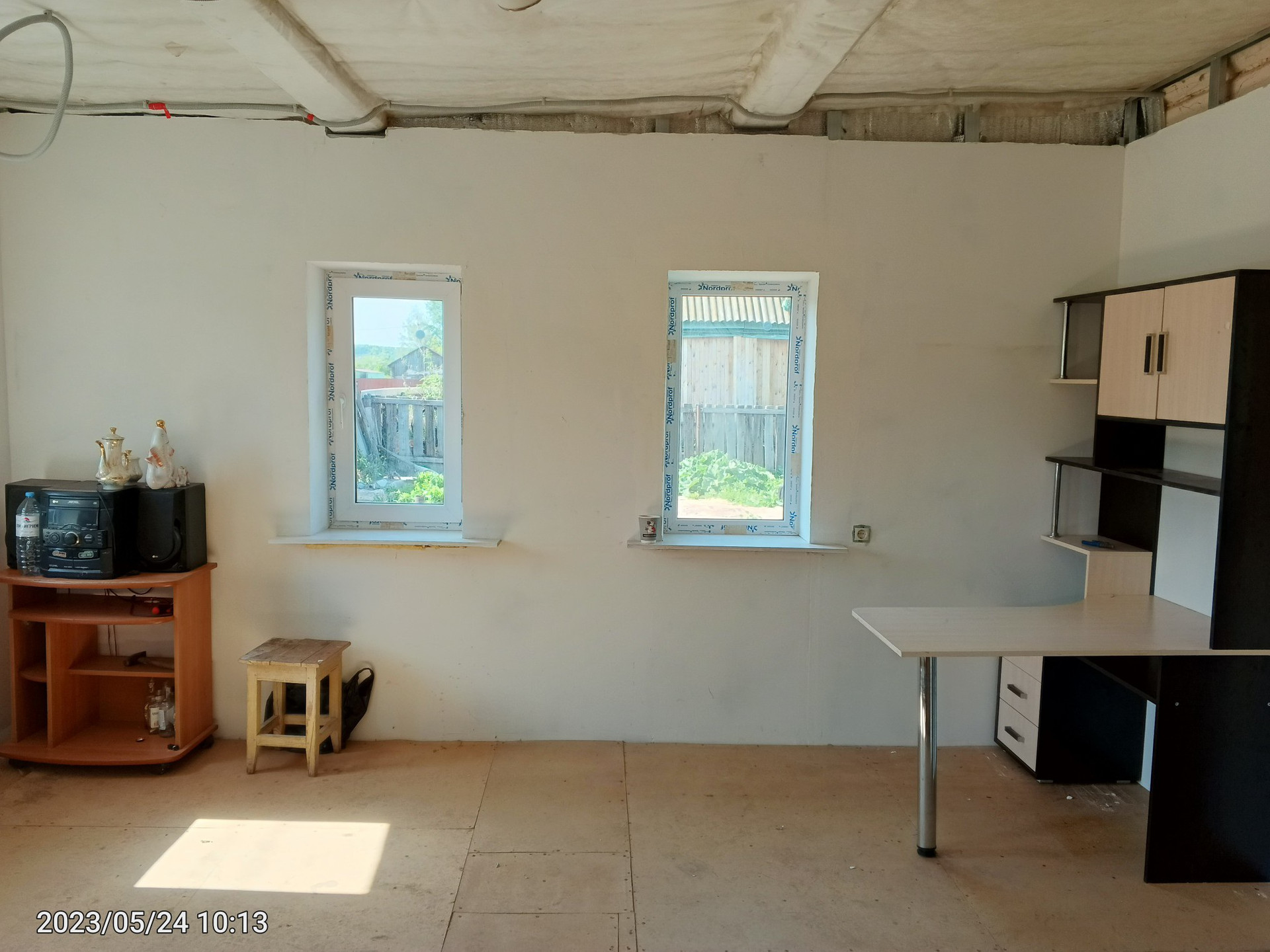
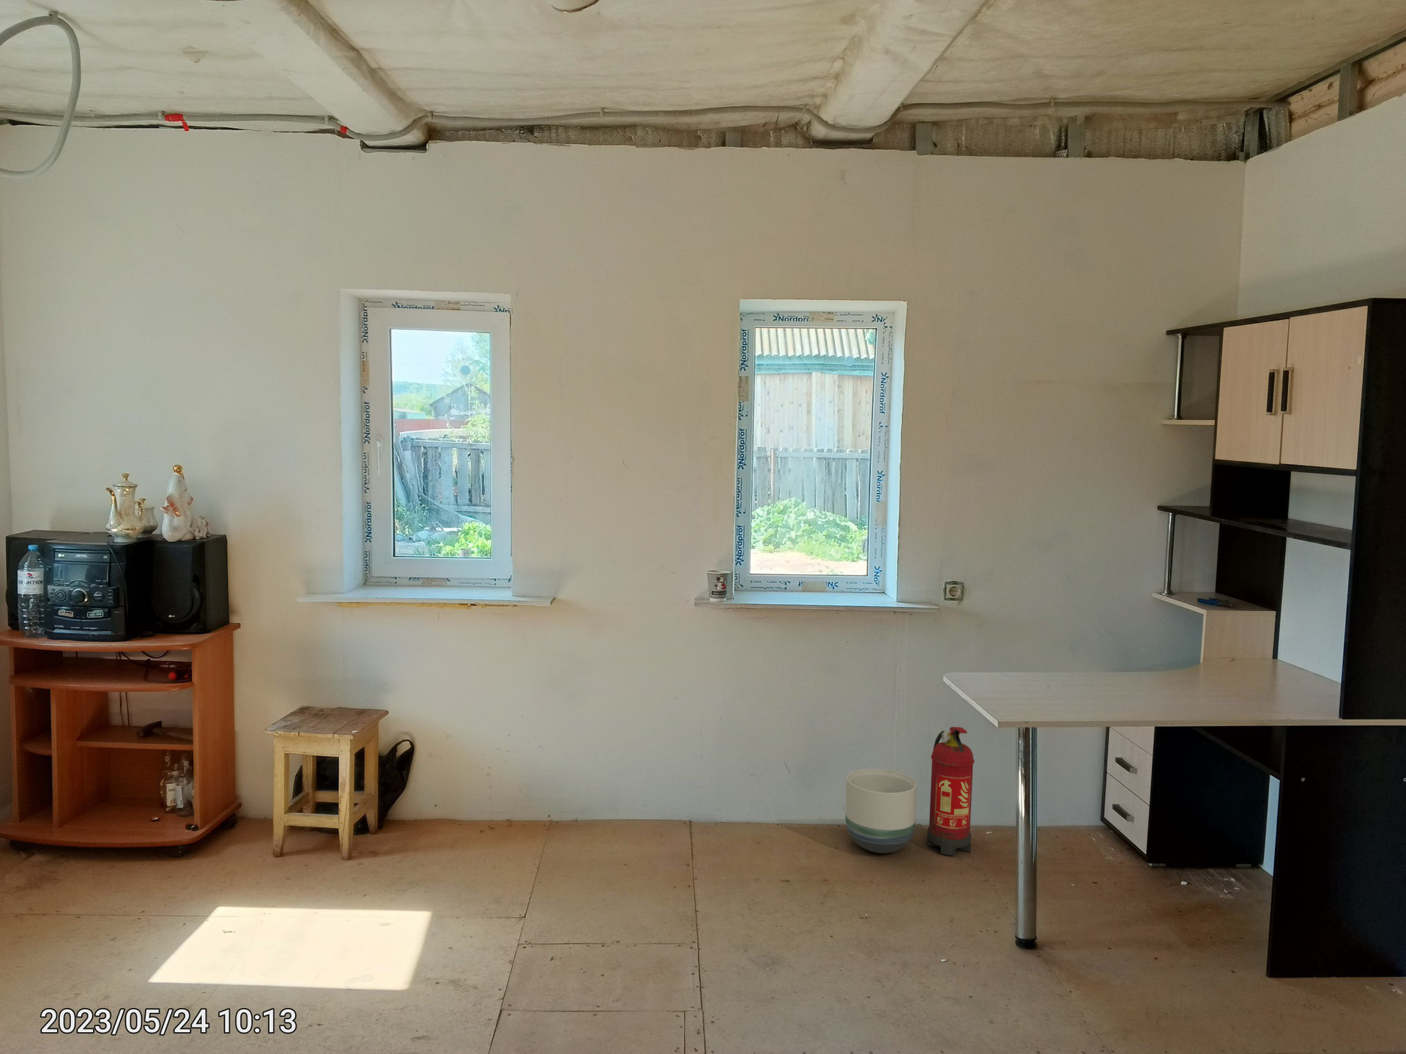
+ fire extinguisher [926,726,975,856]
+ planter [845,768,918,855]
